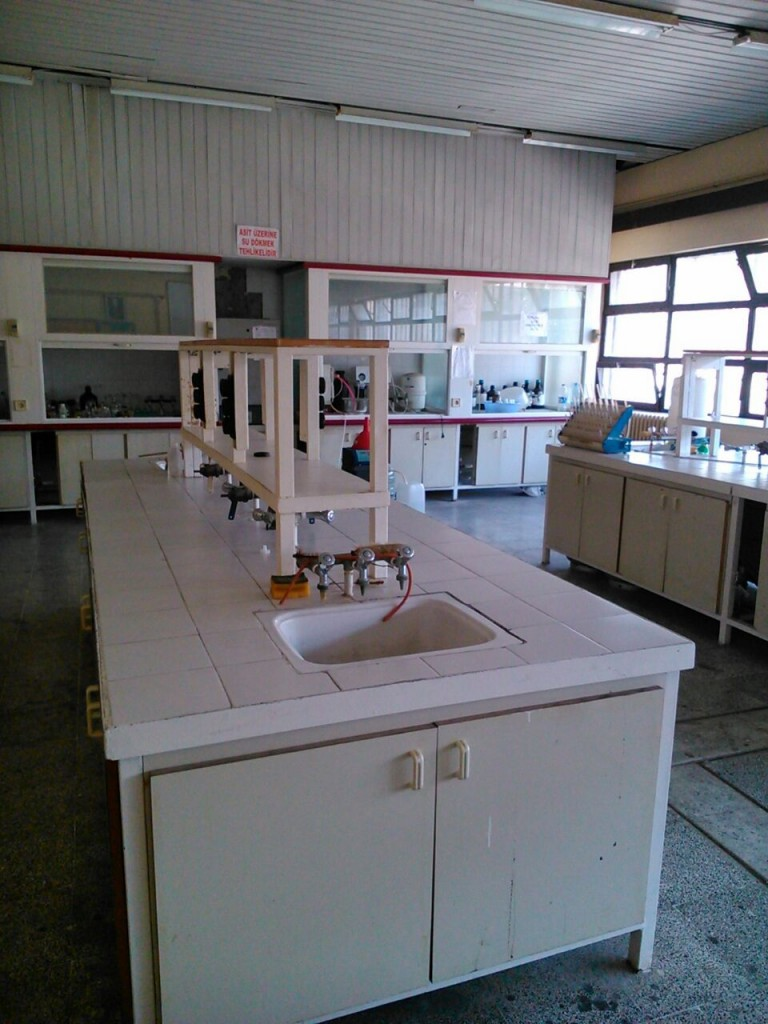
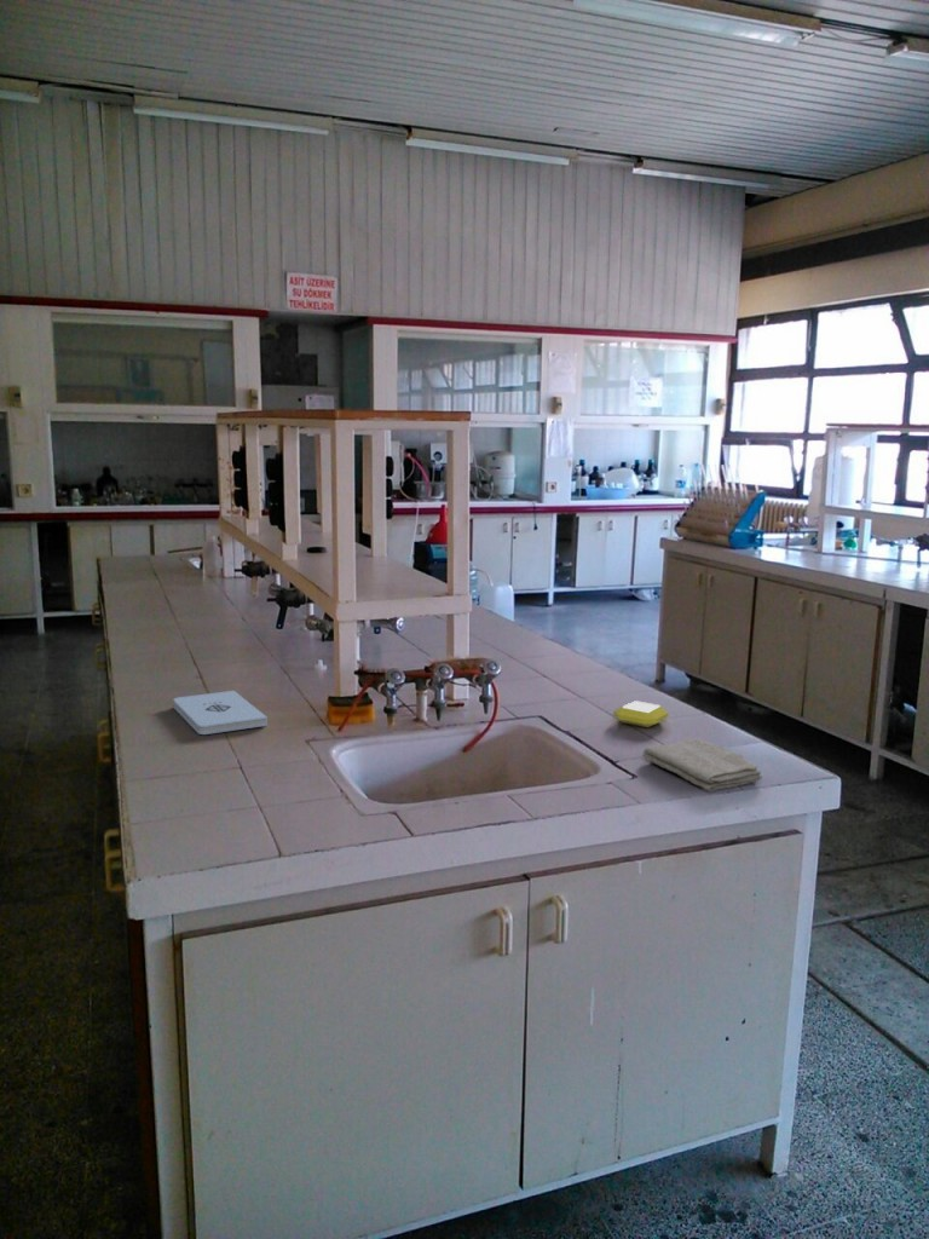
+ washcloth [641,737,763,793]
+ soap bar [612,699,669,728]
+ notepad [172,690,269,736]
